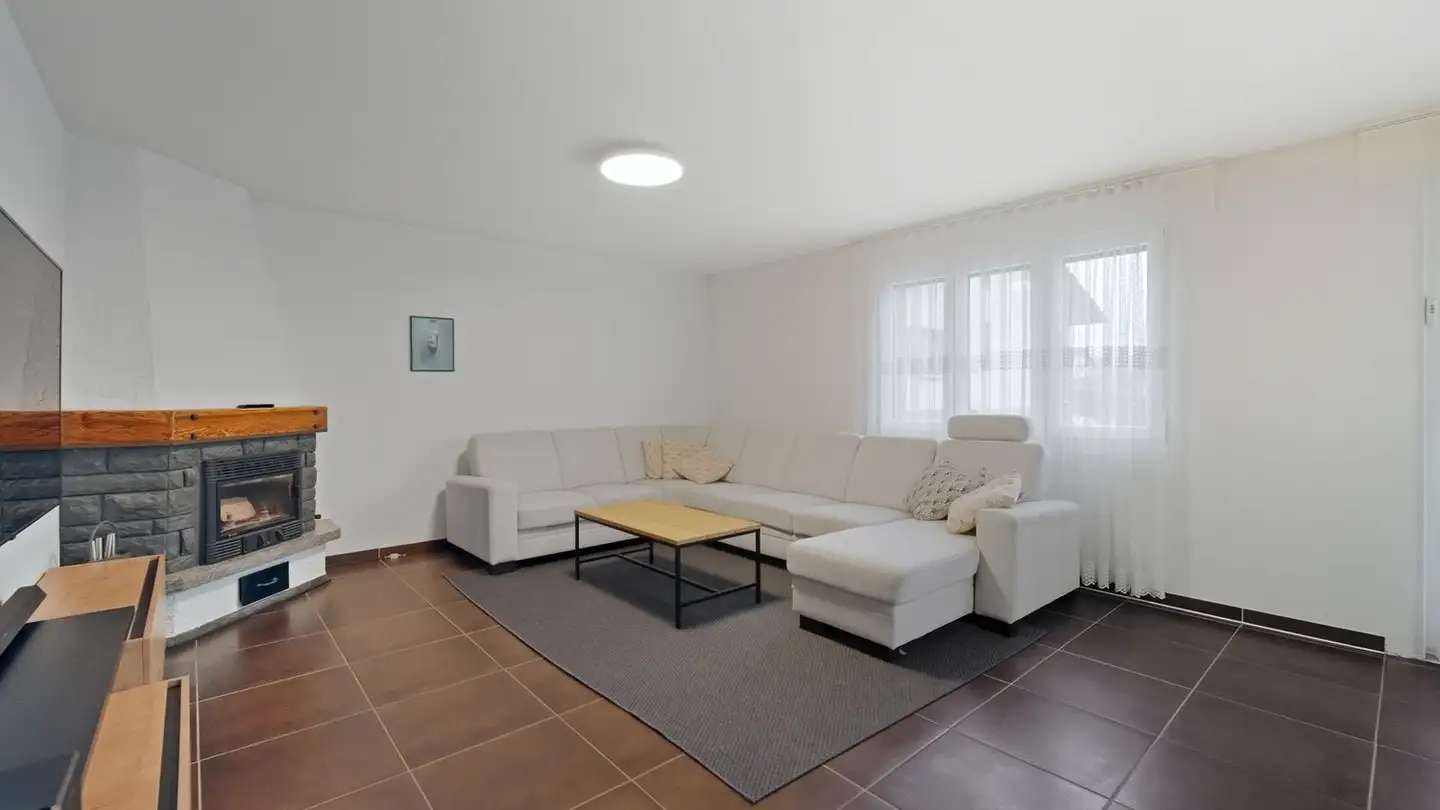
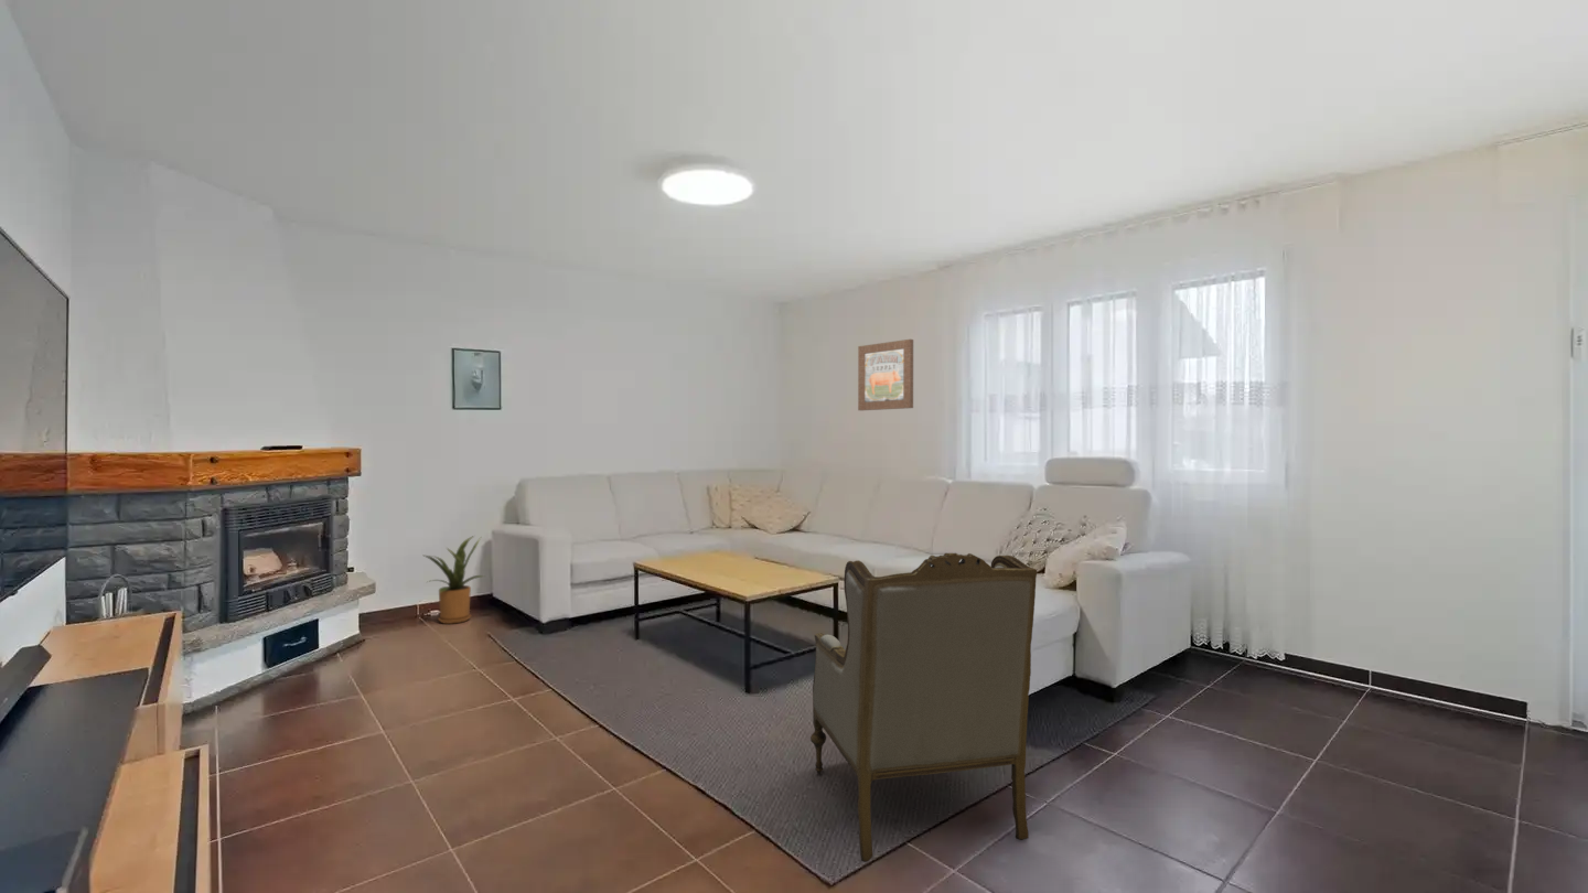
+ wall art [857,338,914,411]
+ armchair [809,552,1038,863]
+ house plant [423,534,485,625]
